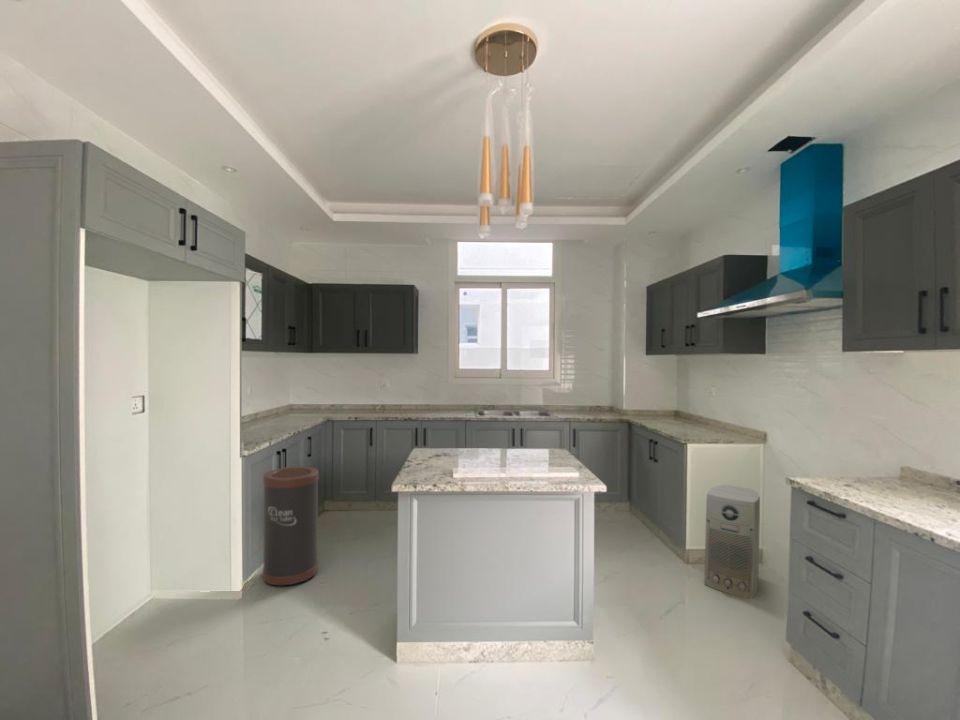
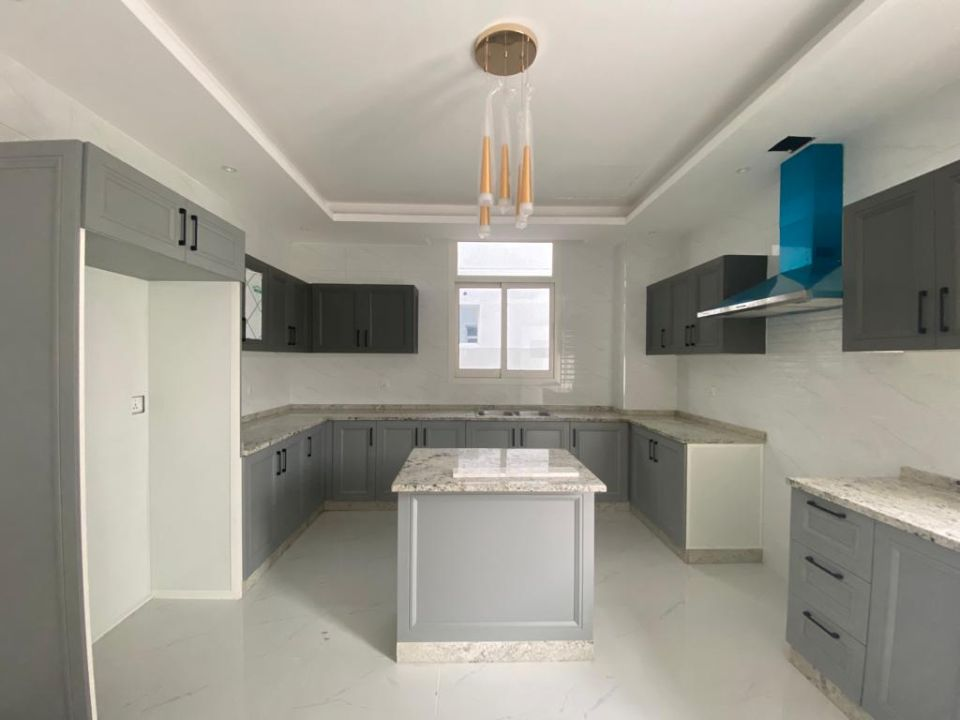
- air purifier [703,484,761,600]
- trash can [262,466,320,586]
